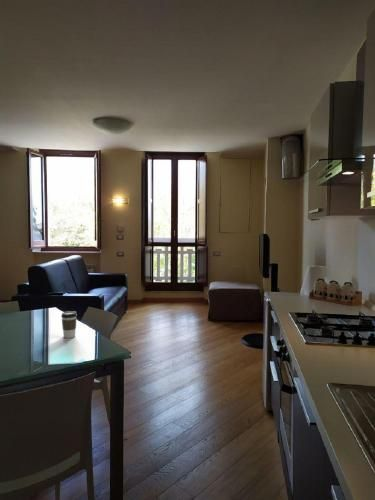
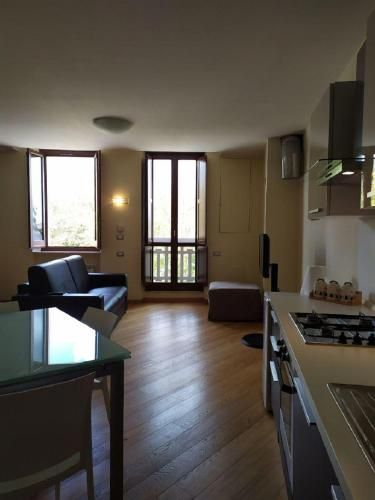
- coffee cup [60,310,78,339]
